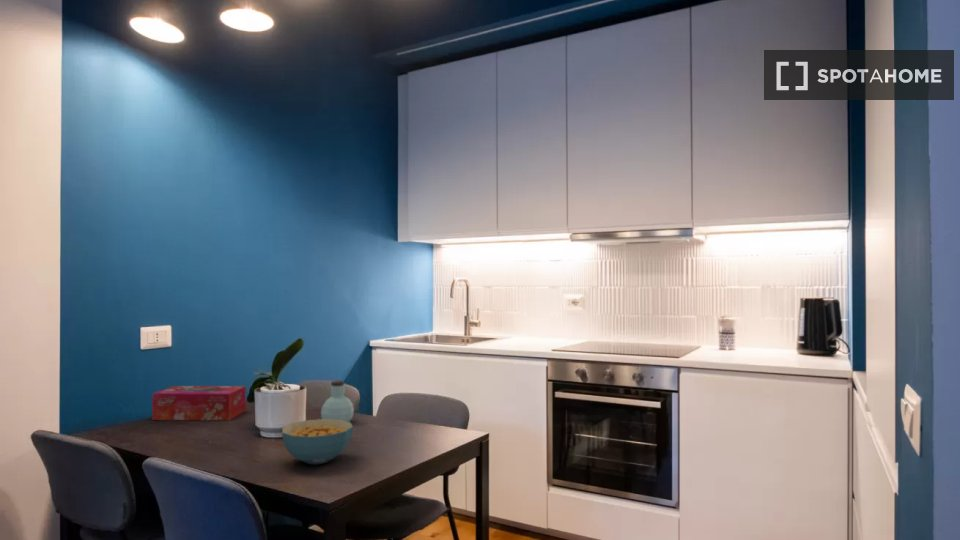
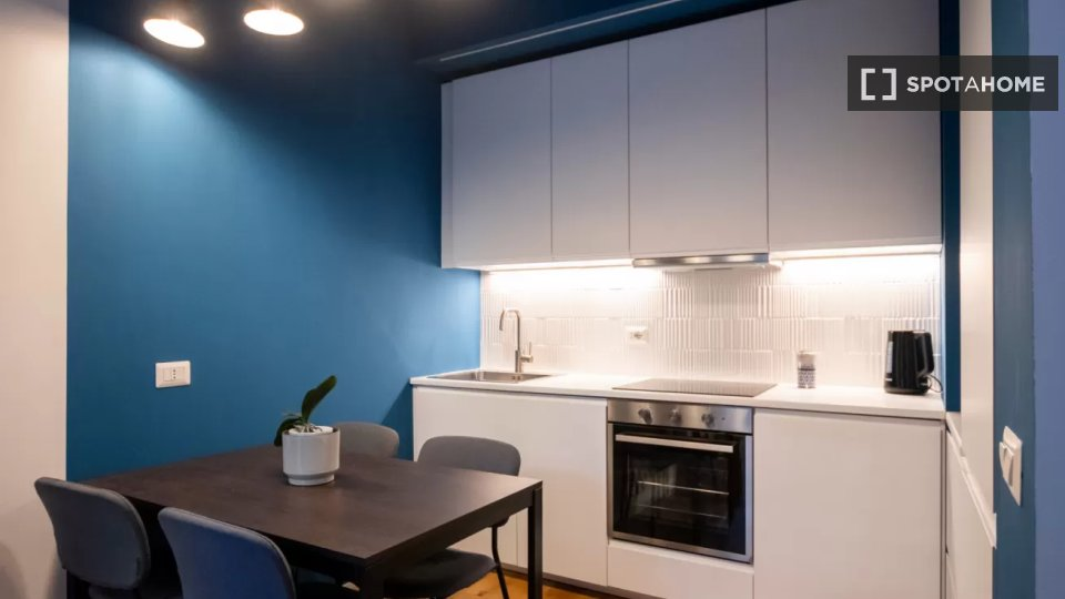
- tissue box [151,385,247,421]
- cereal bowl [281,418,354,465]
- jar [320,380,355,422]
